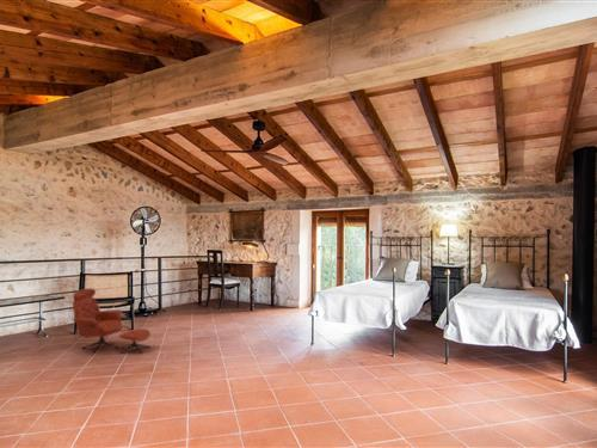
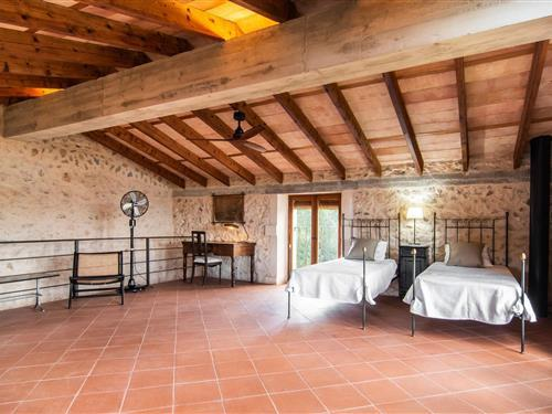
- armchair [72,288,152,356]
